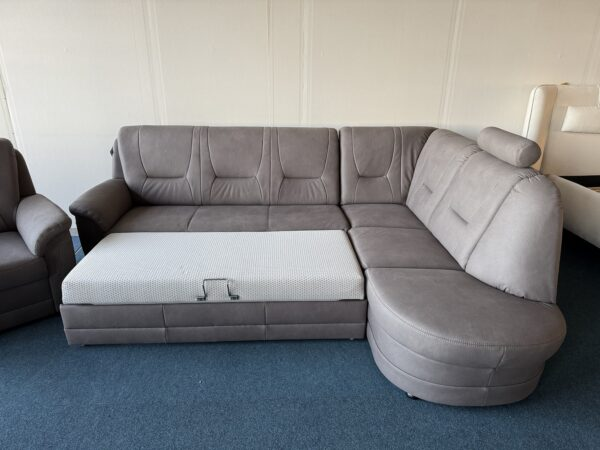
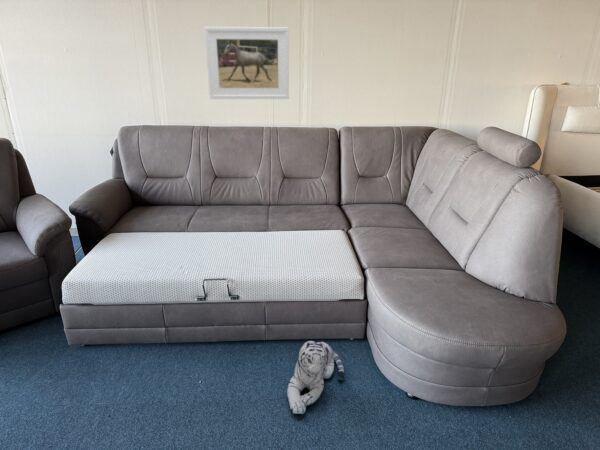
+ plush toy [286,340,345,415]
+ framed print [203,26,290,100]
